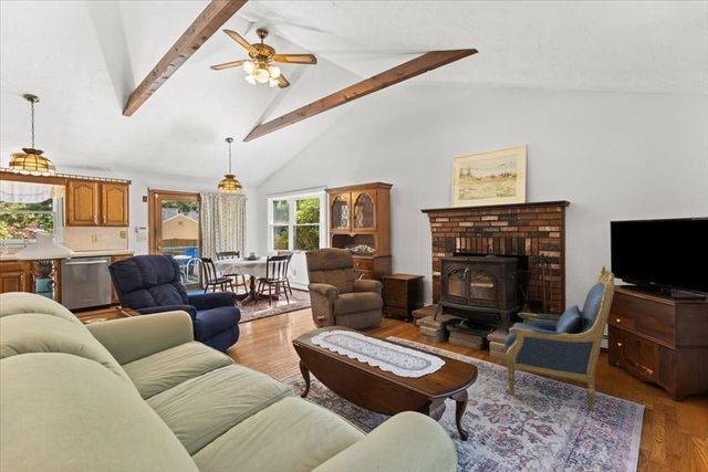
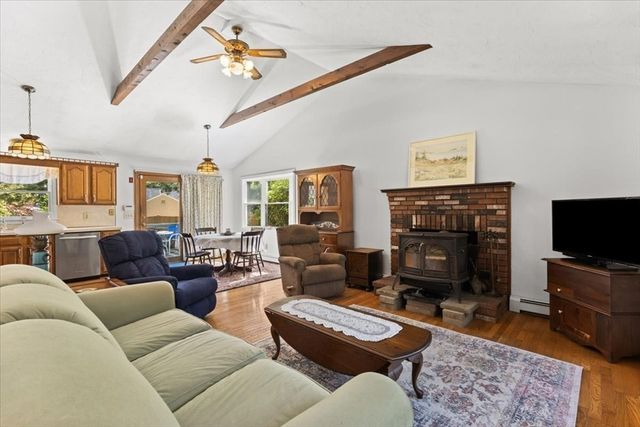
- armchair [503,265,615,411]
